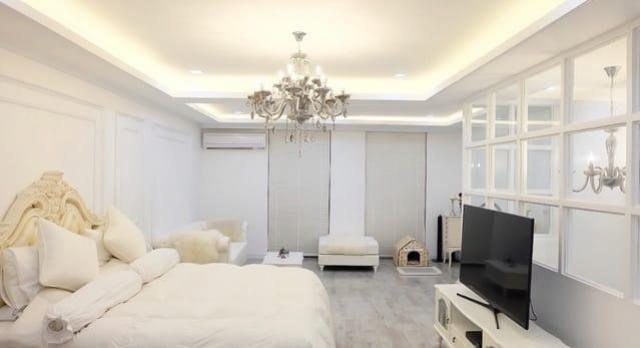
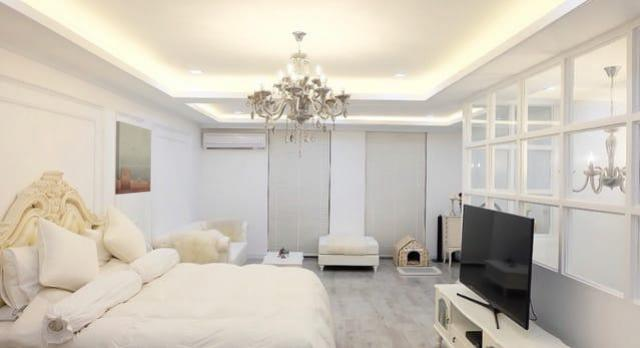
+ wall art [114,120,152,195]
